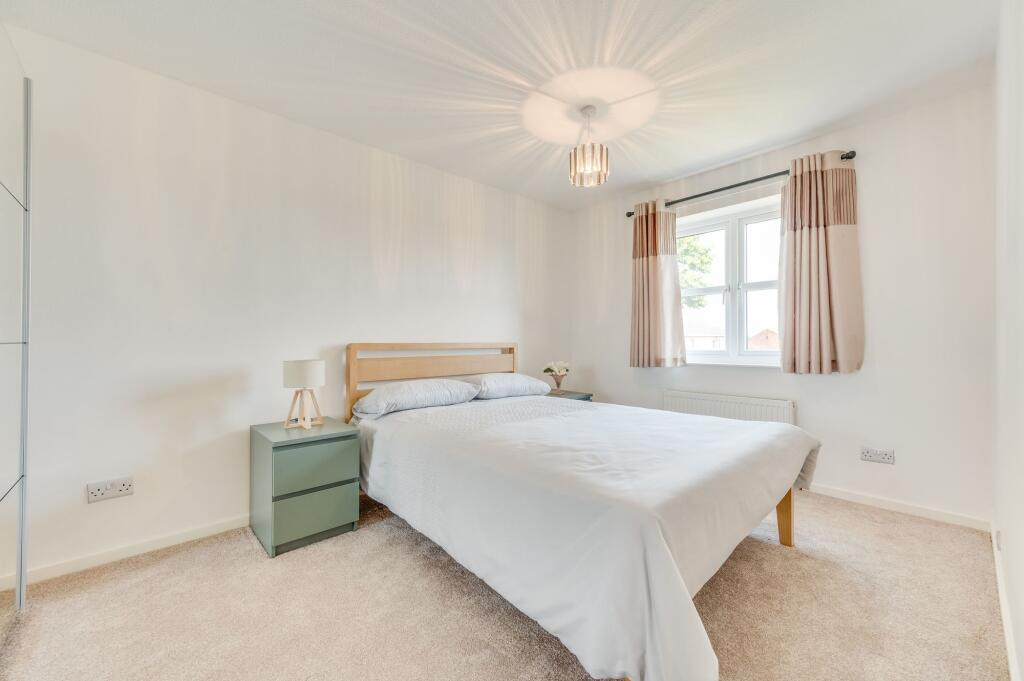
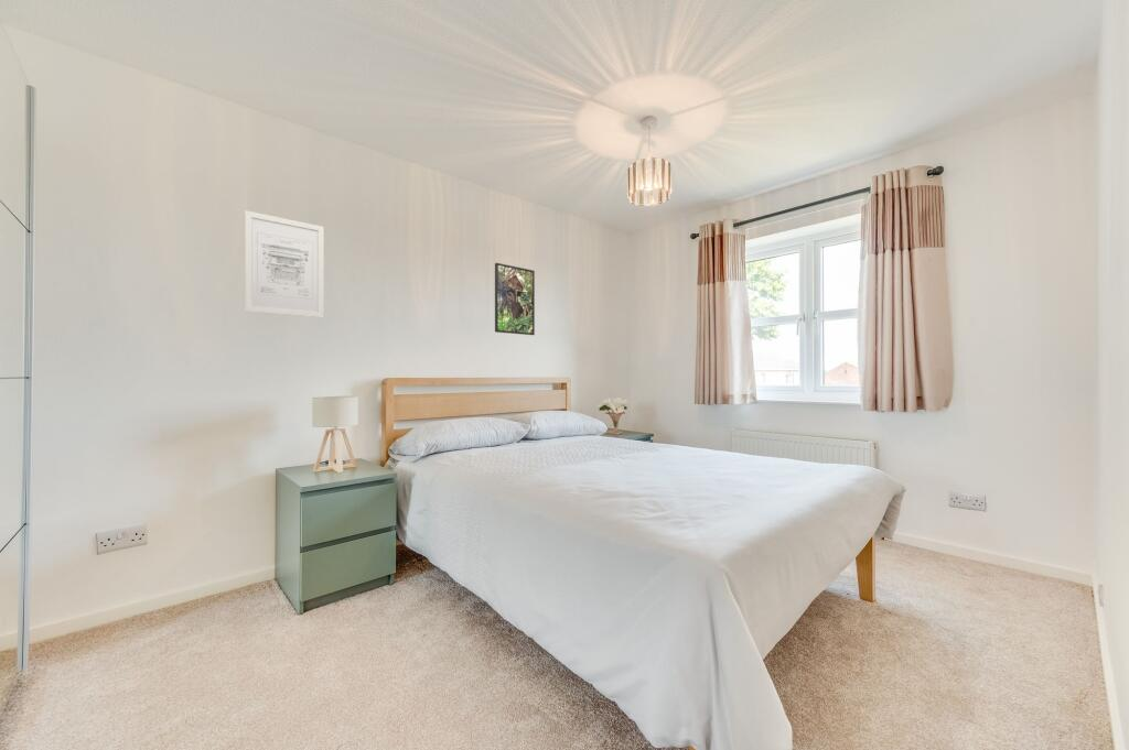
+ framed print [494,262,536,336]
+ wall art [244,209,325,319]
